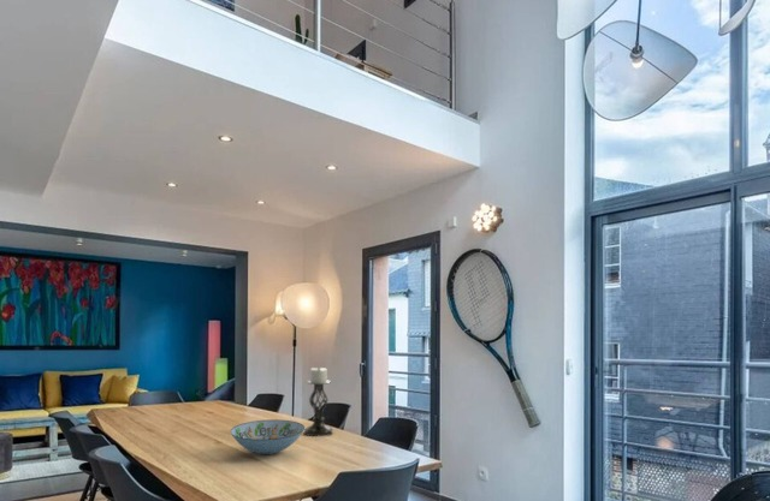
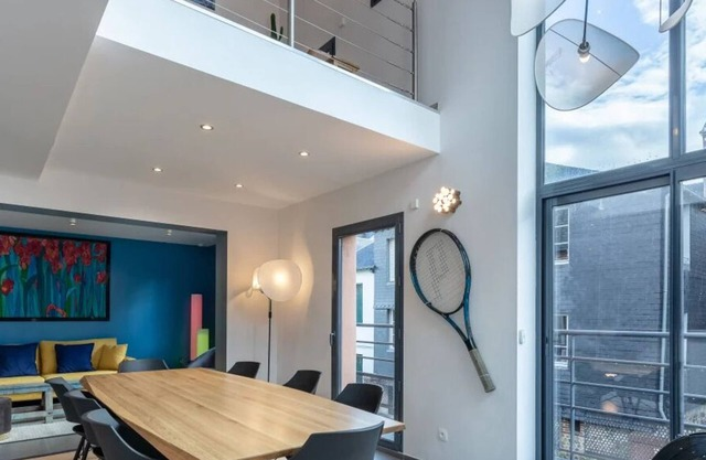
- decorative bowl [230,418,306,455]
- candle holder [303,365,333,437]
